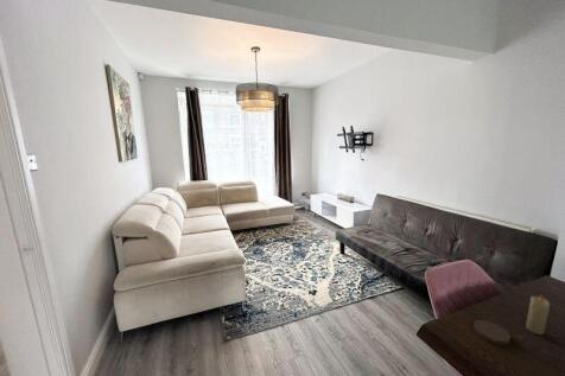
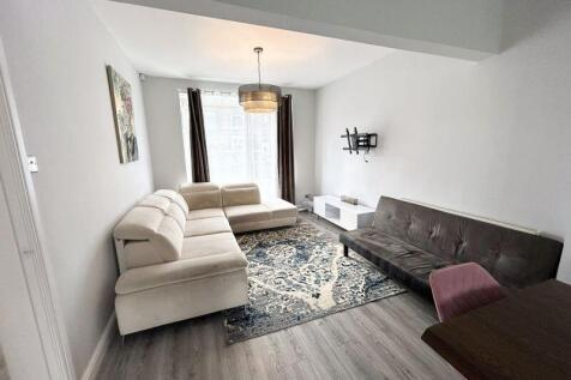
- coaster [472,319,512,346]
- candle [525,292,551,336]
